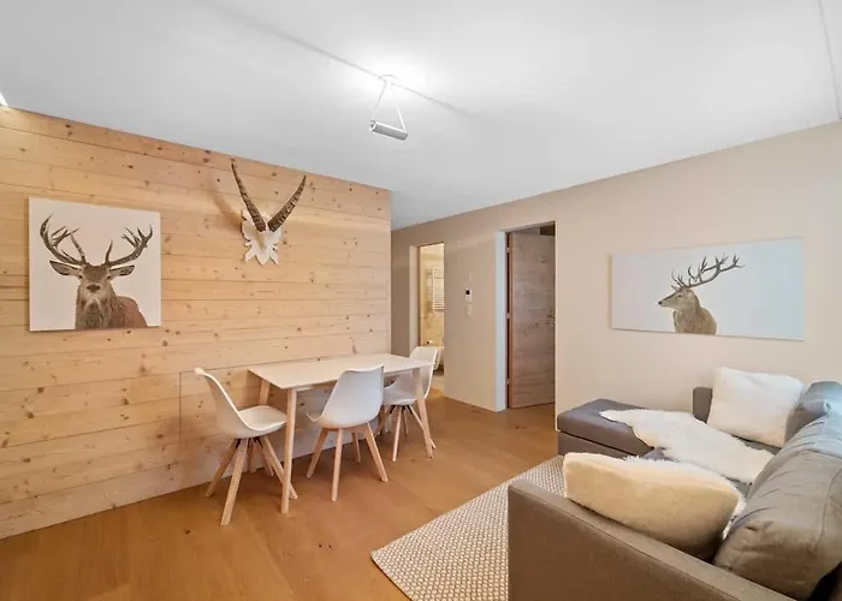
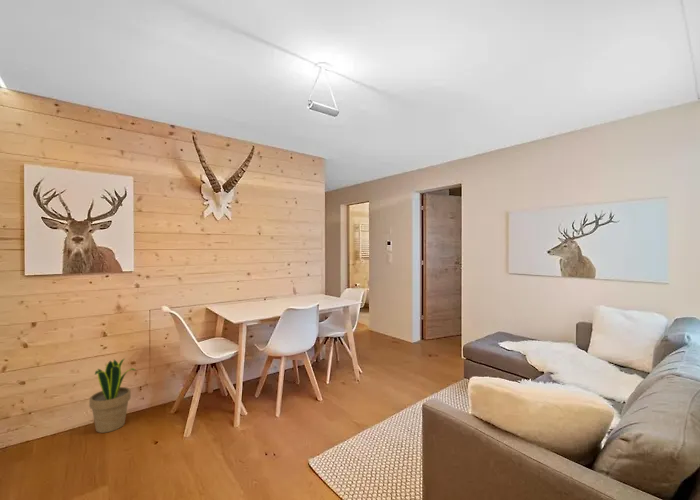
+ potted plant [88,357,137,434]
